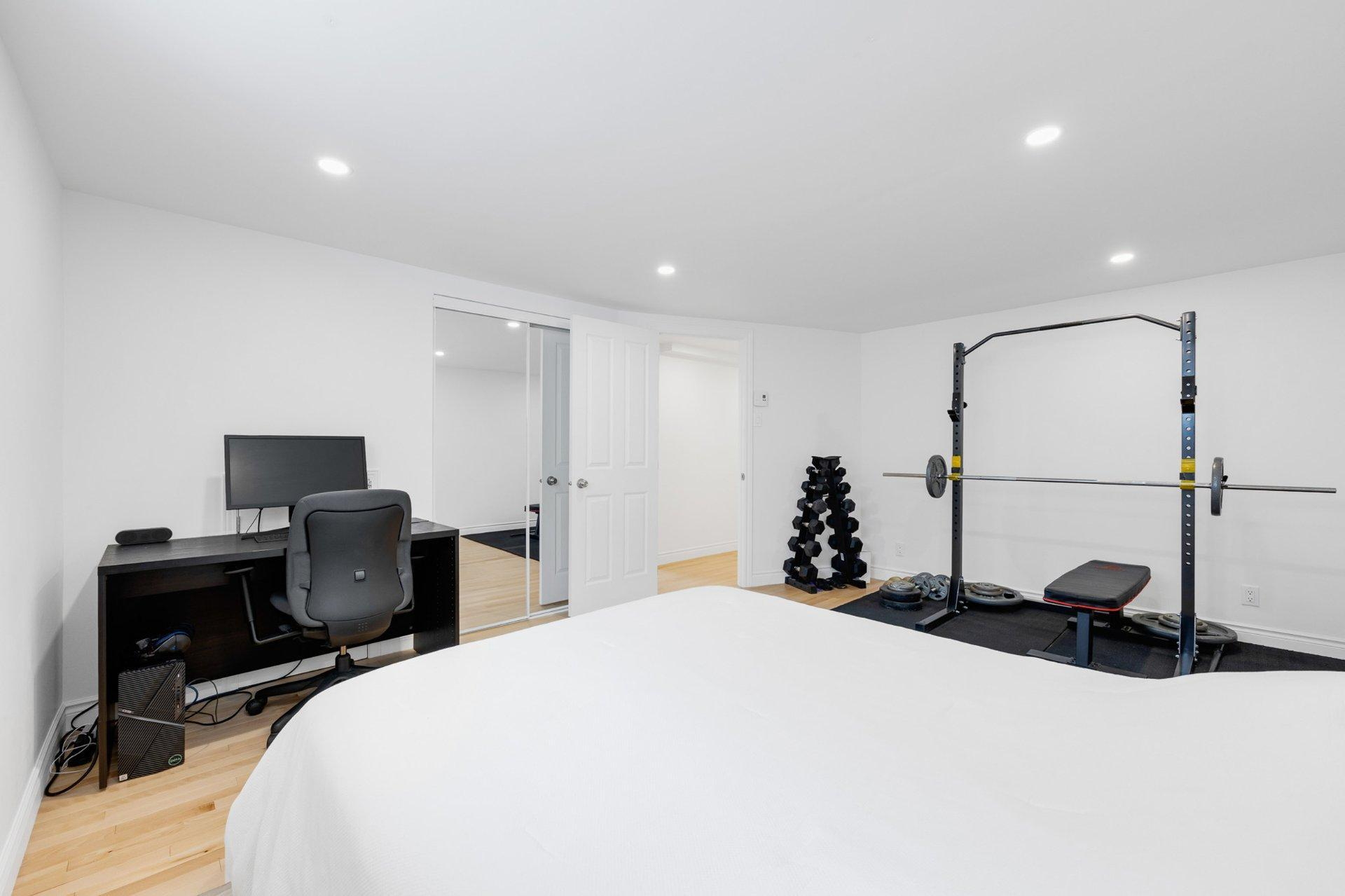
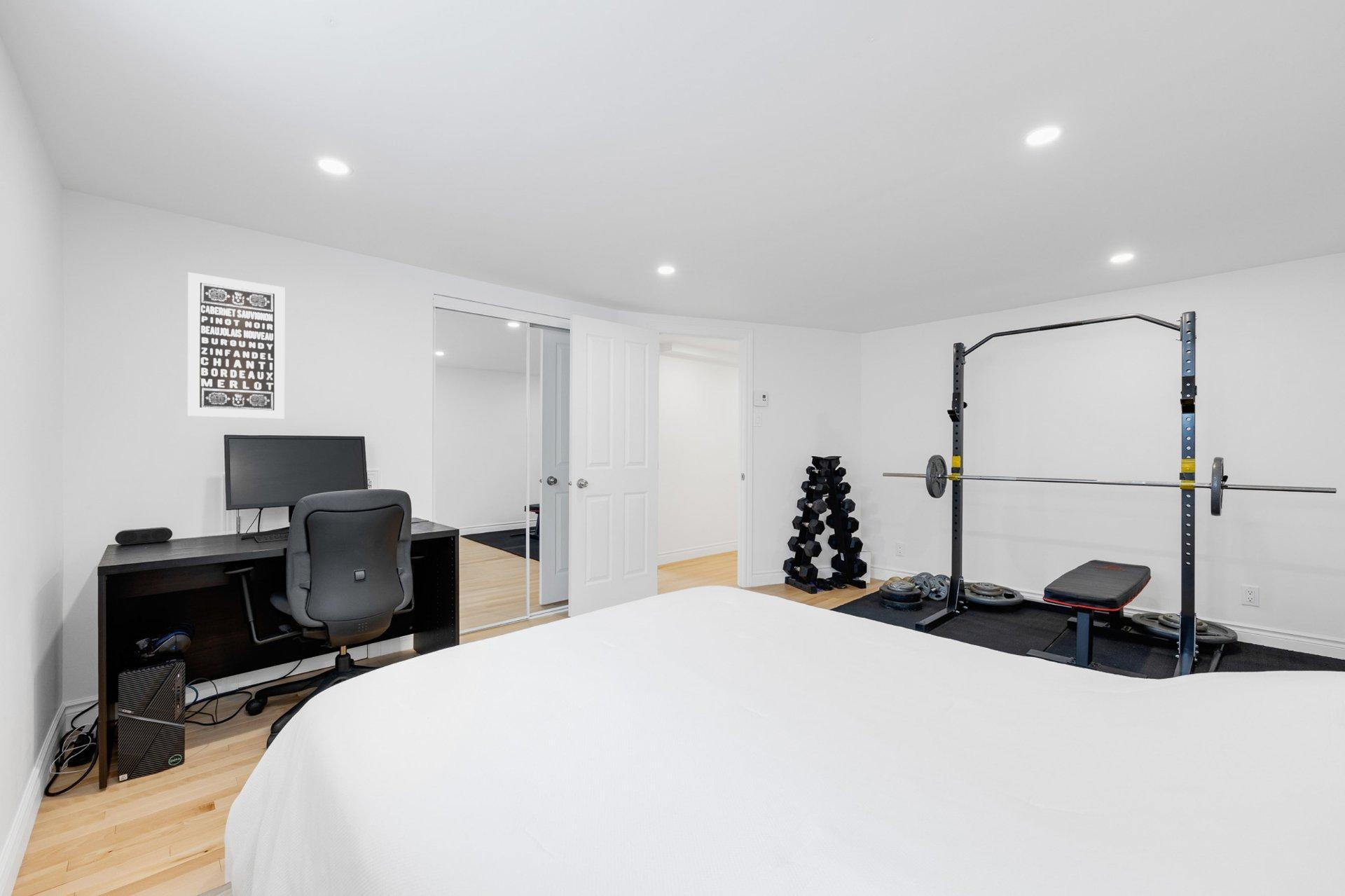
+ wall art [187,272,285,419]
